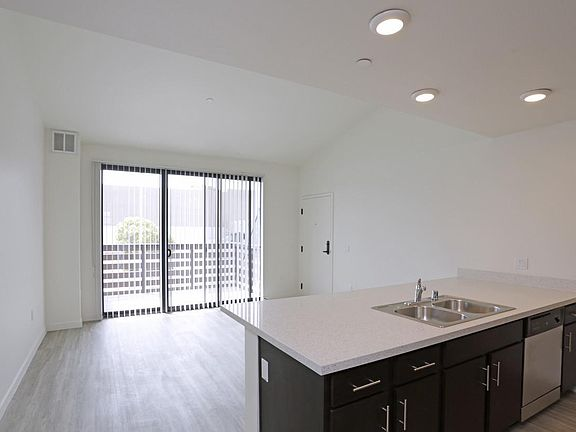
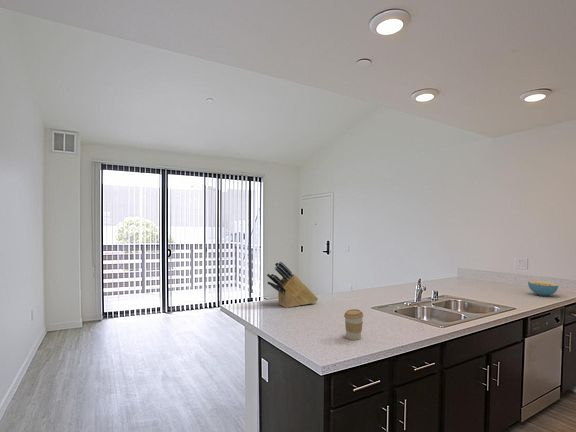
+ coffee cup [343,308,364,341]
+ cereal bowl [527,279,559,297]
+ knife block [266,261,319,309]
